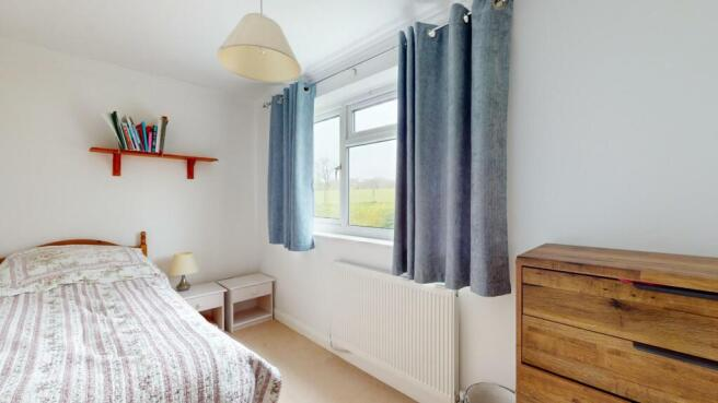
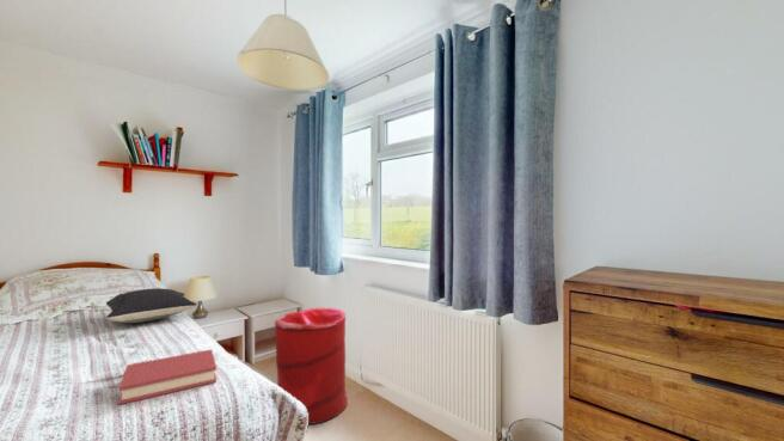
+ pillow [105,287,198,324]
+ hardback book [118,348,218,405]
+ laundry hamper [274,306,349,425]
